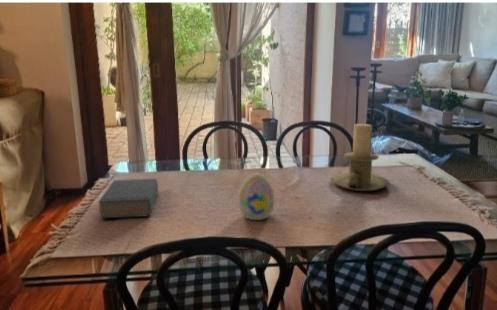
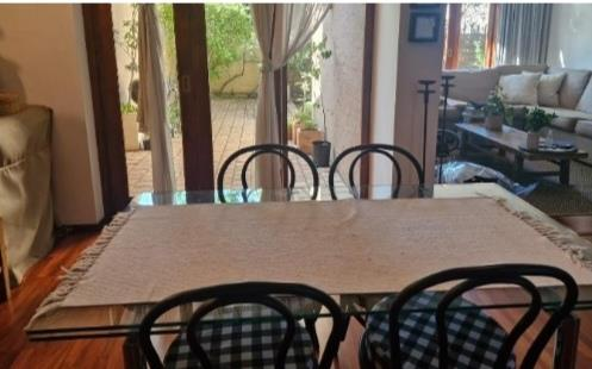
- book [98,178,159,219]
- decorative egg [237,173,276,221]
- candle holder [330,123,391,192]
